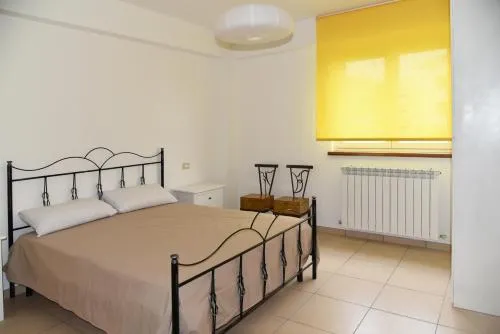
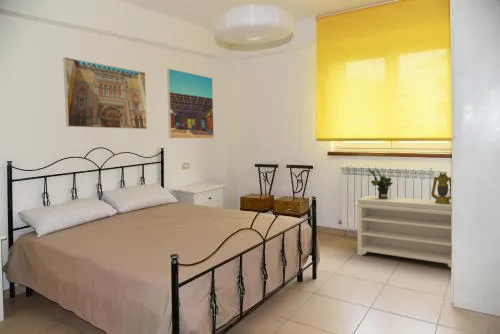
+ bench [354,195,452,268]
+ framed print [166,68,215,139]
+ lantern [430,170,452,204]
+ potted plant [368,168,394,199]
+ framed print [62,56,148,130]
